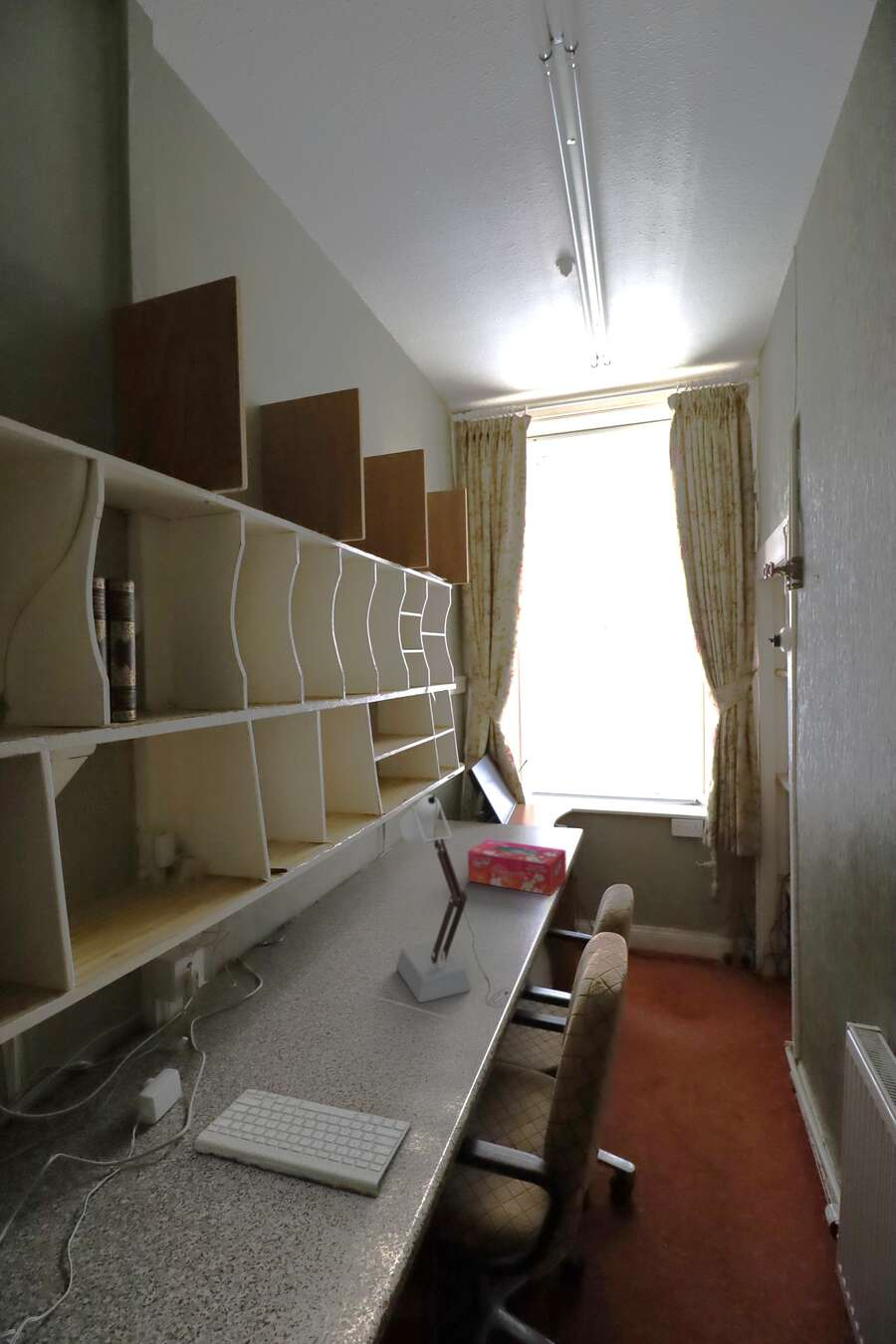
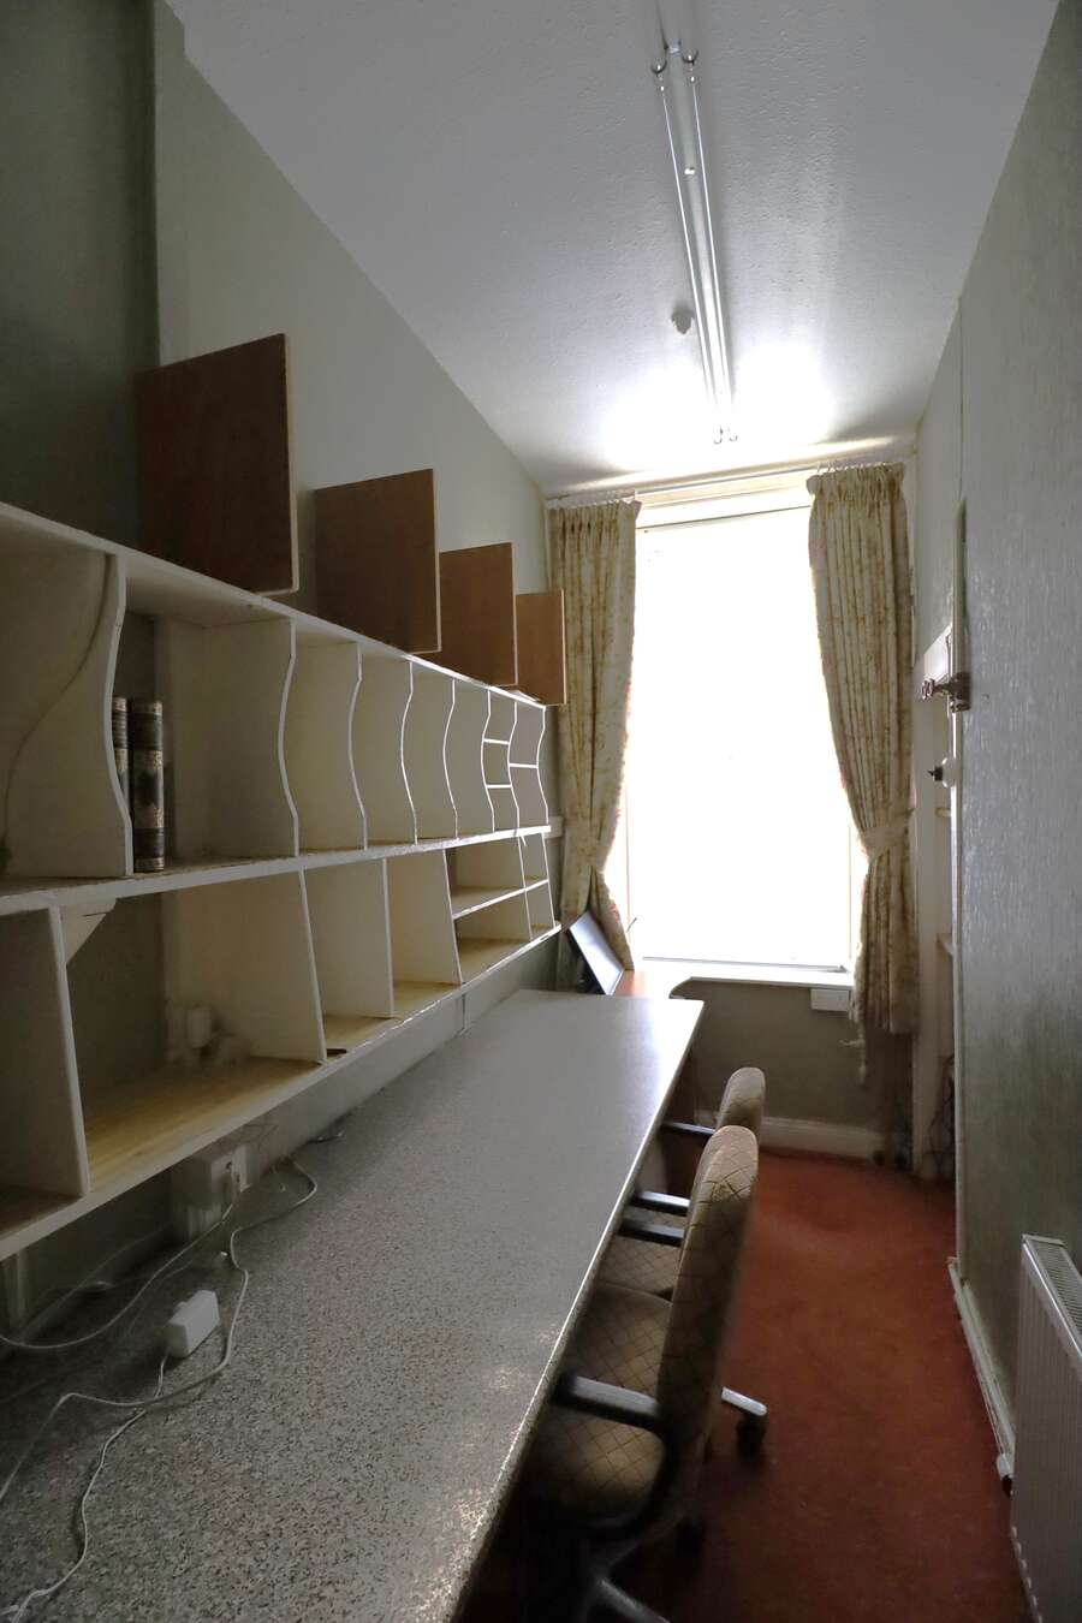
- desk lamp [396,792,514,1008]
- keyboard [193,1088,412,1199]
- tissue box [467,838,567,896]
